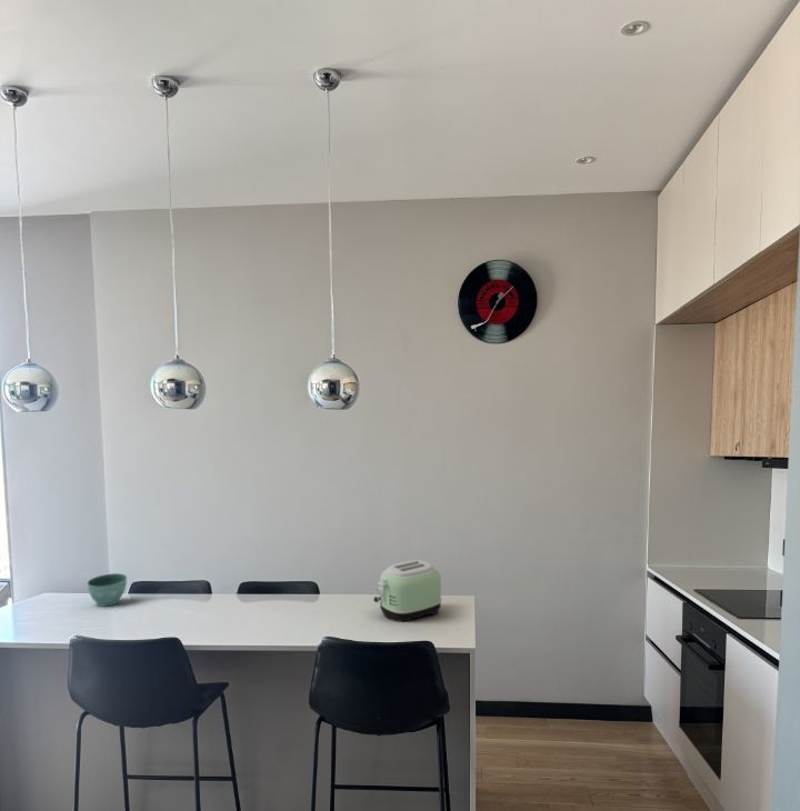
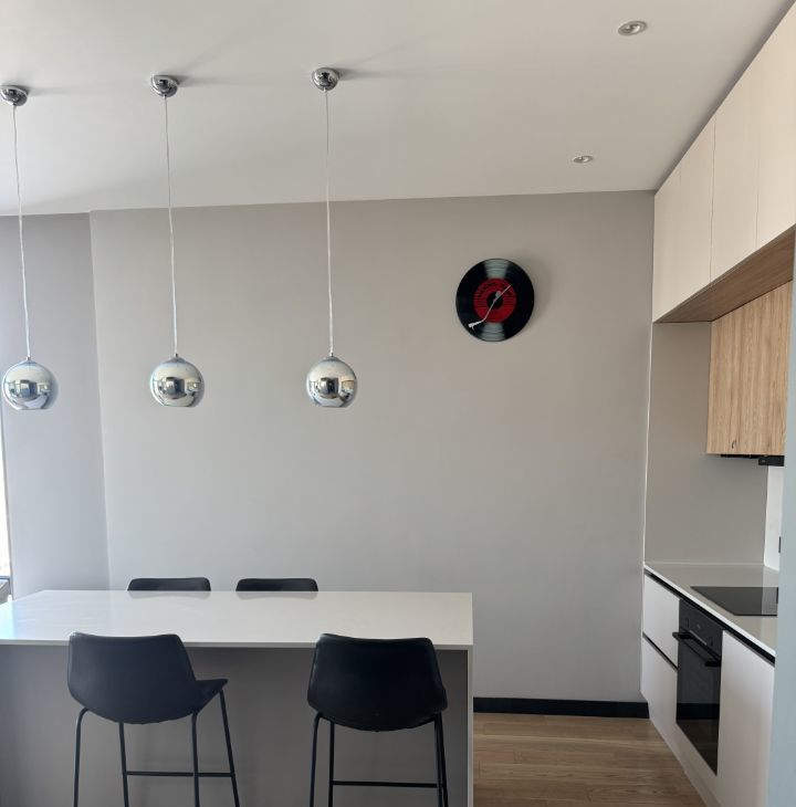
- flower pot [87,572,128,608]
- toaster [372,559,443,623]
